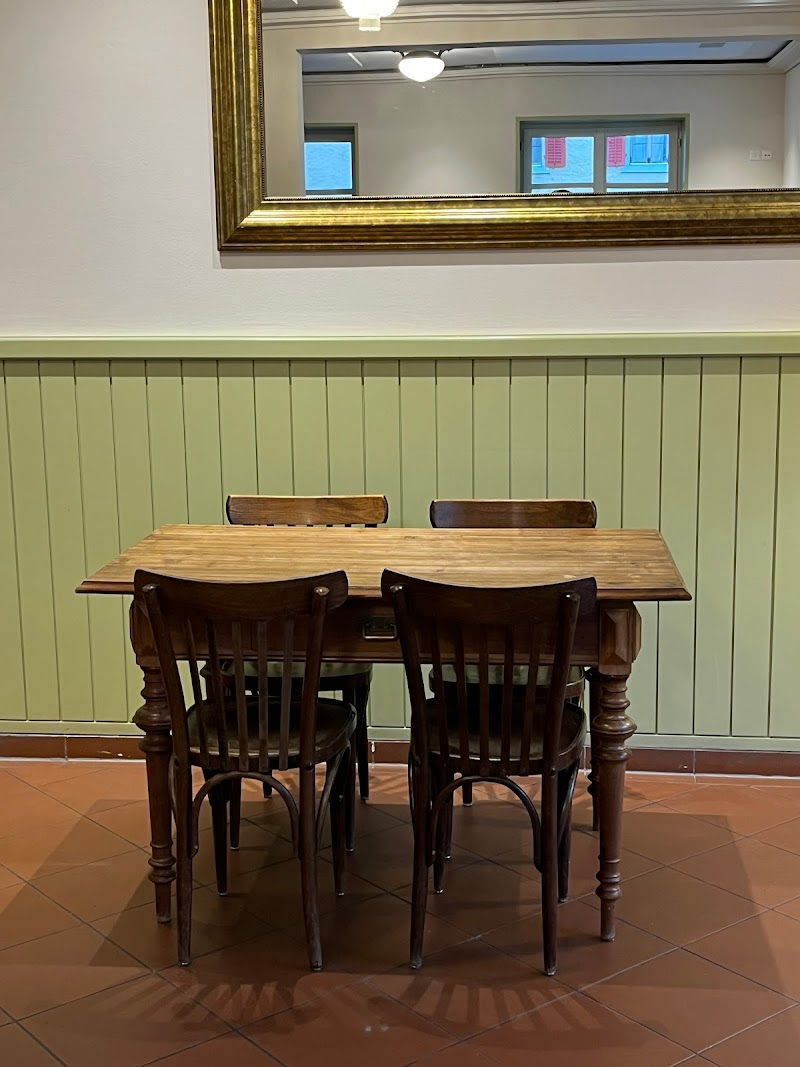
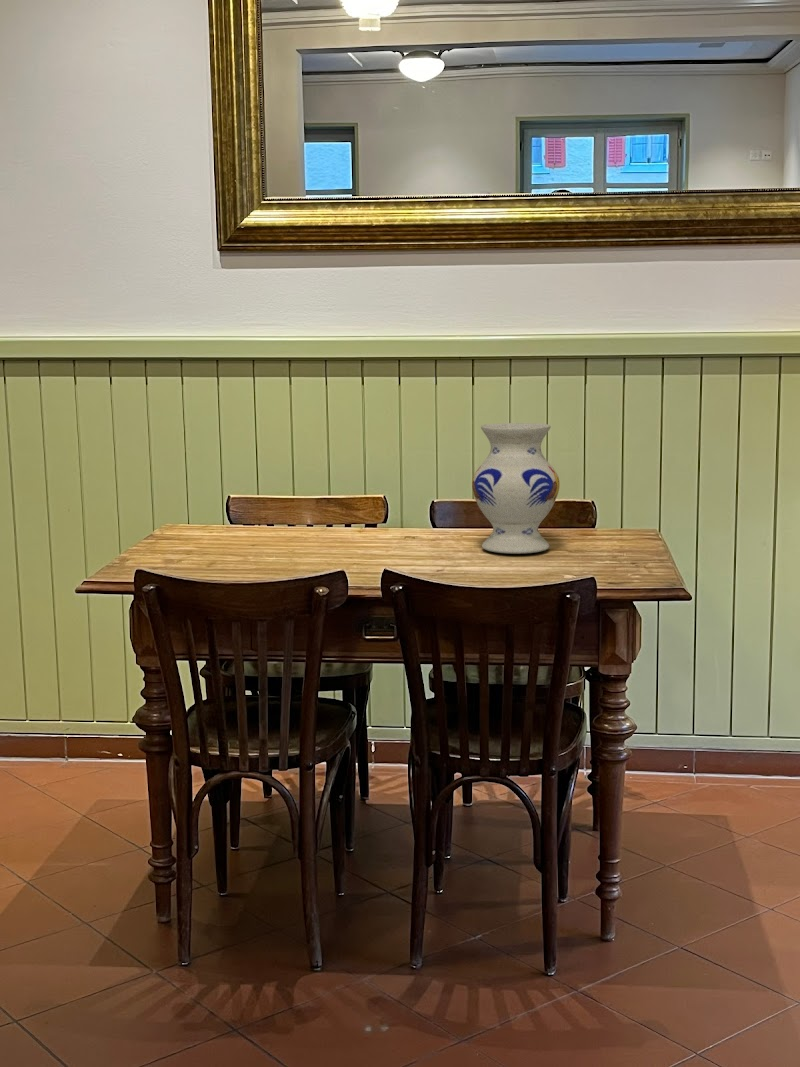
+ vase [471,422,561,555]
